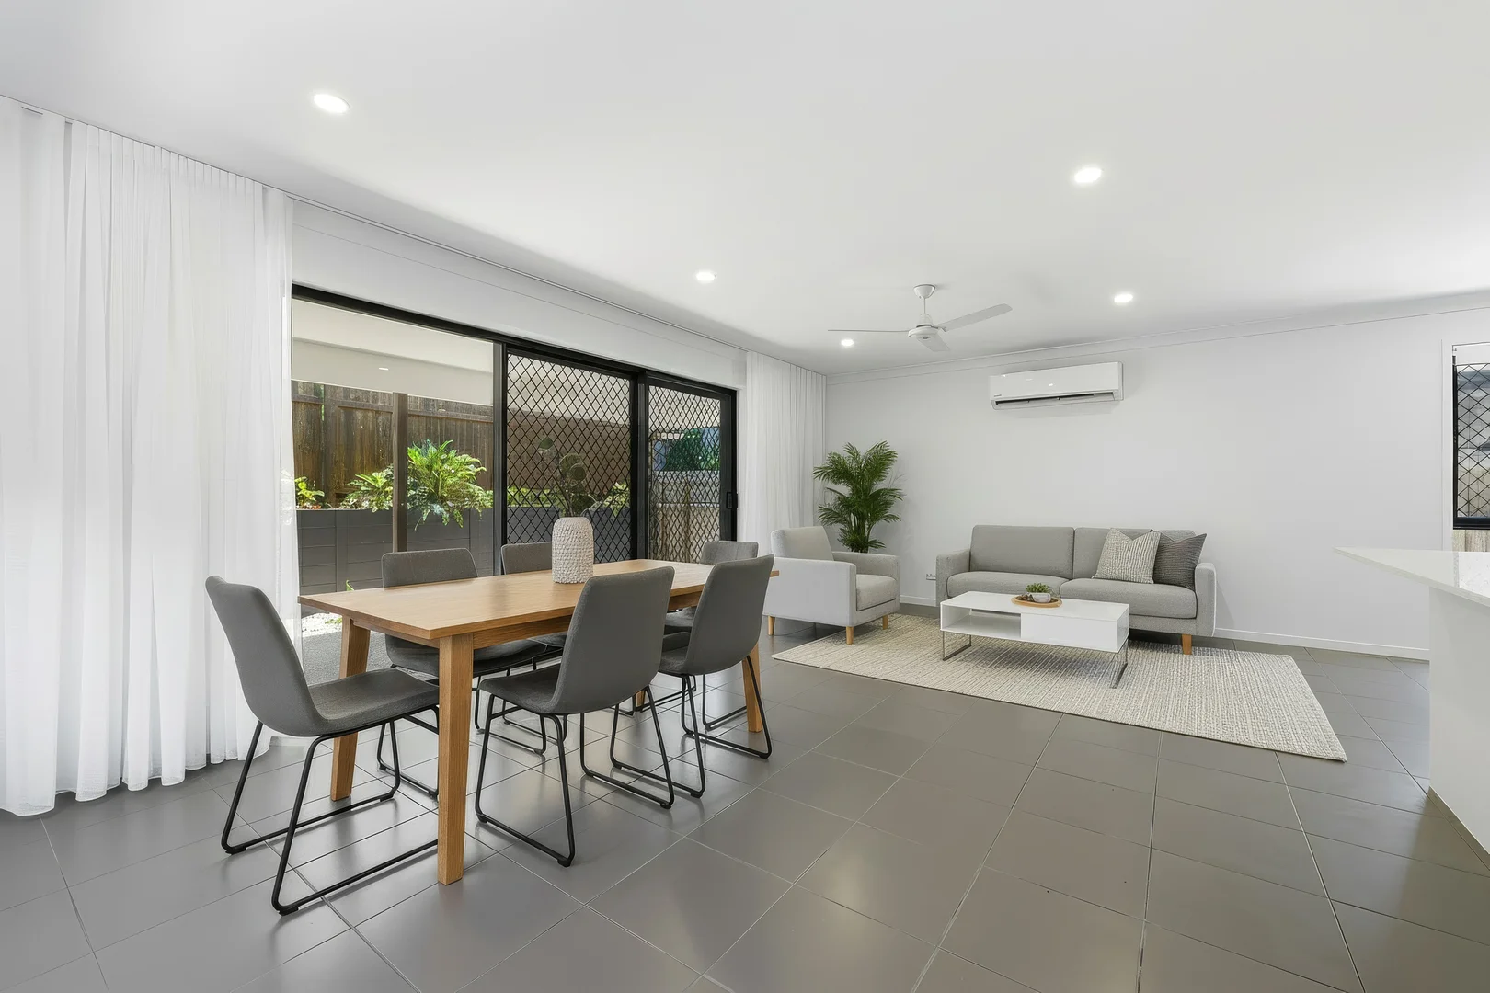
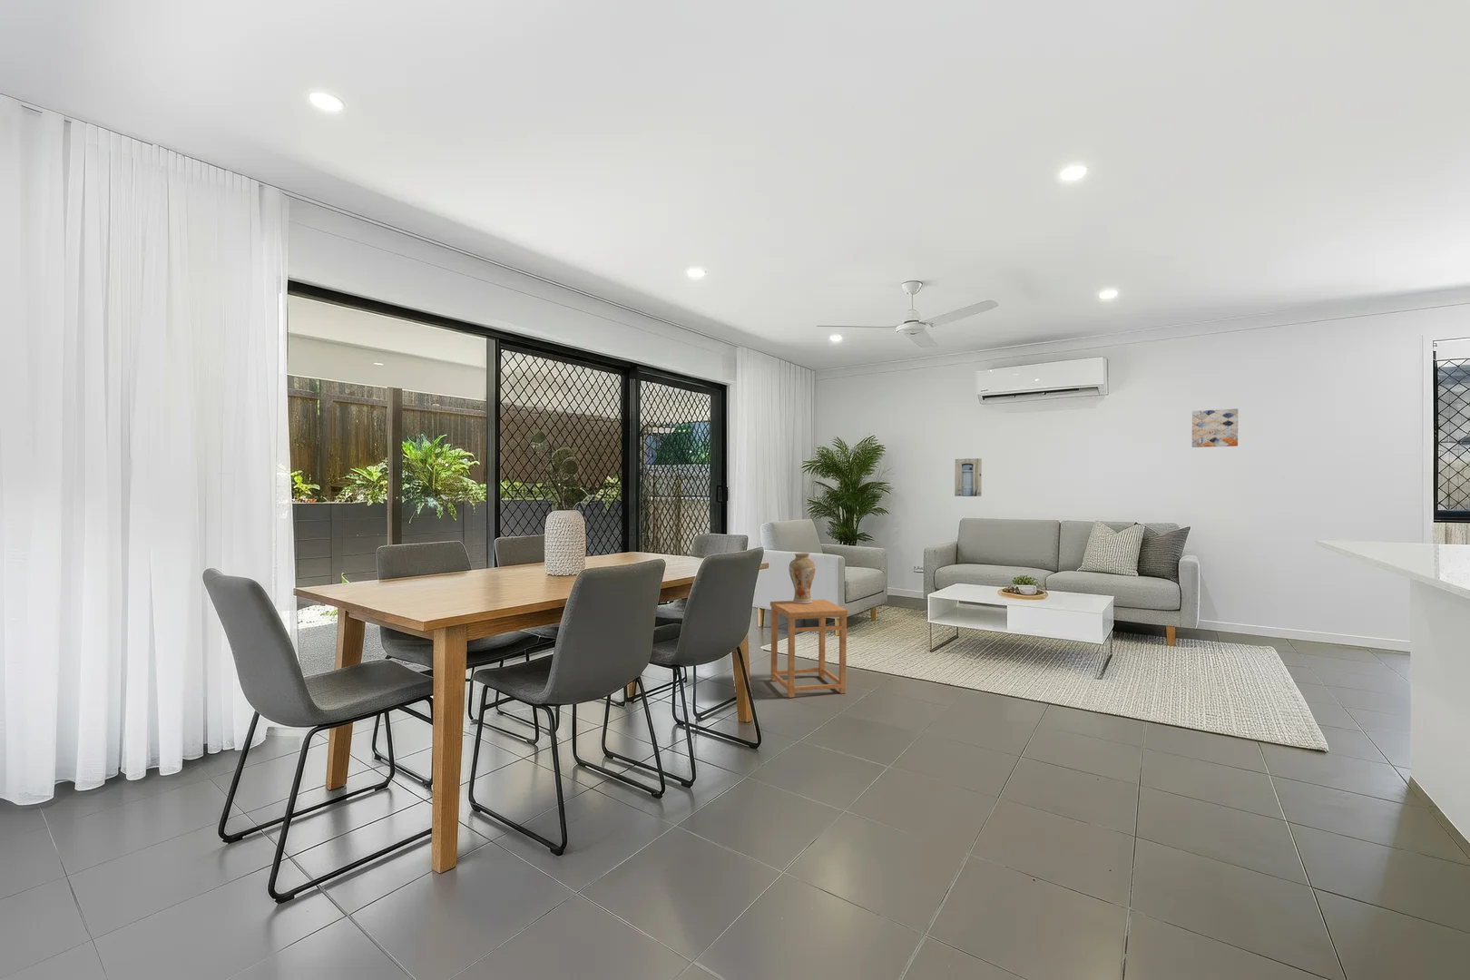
+ side table [770,599,849,699]
+ wall art [954,457,982,498]
+ wall art [1191,408,1238,448]
+ vase [789,551,816,605]
